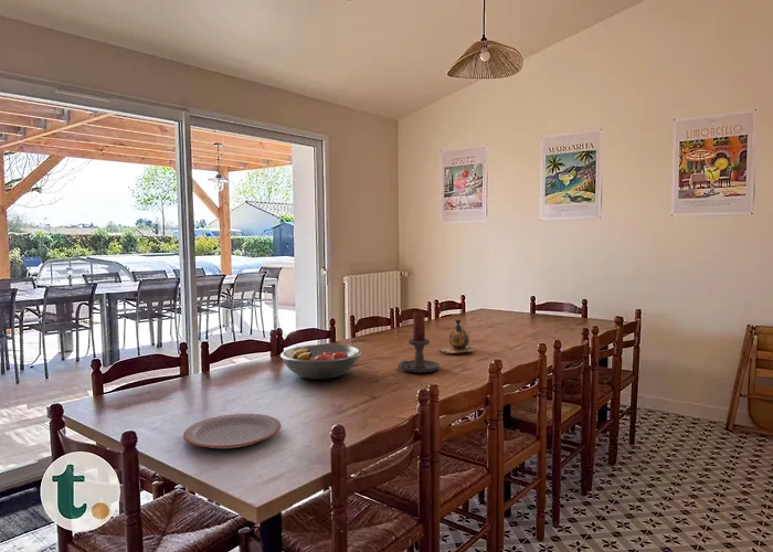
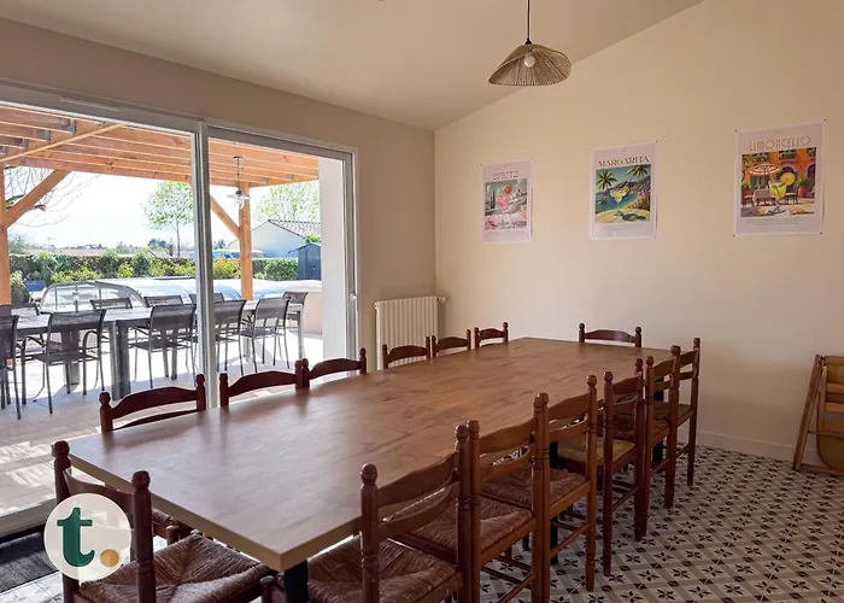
- vase [438,318,475,354]
- fruit bowl [279,343,362,380]
- plate [182,413,283,449]
- candle holder [396,311,441,374]
